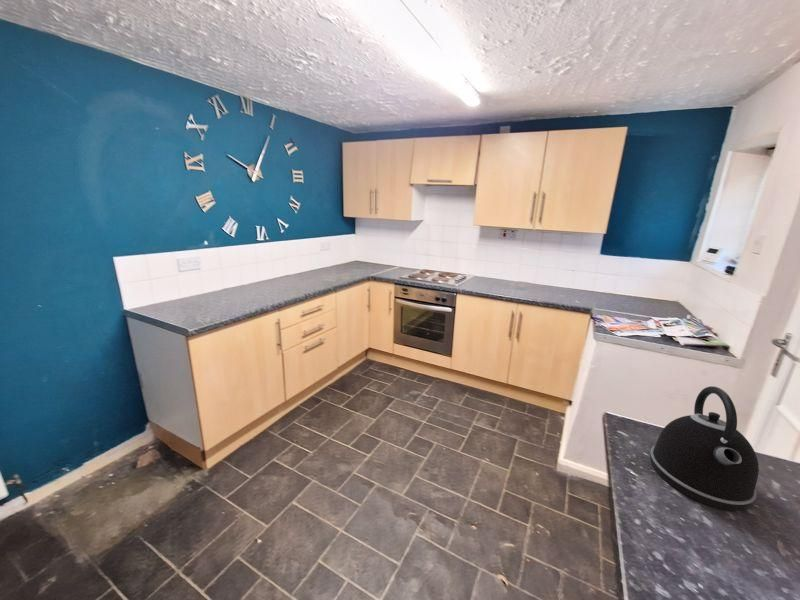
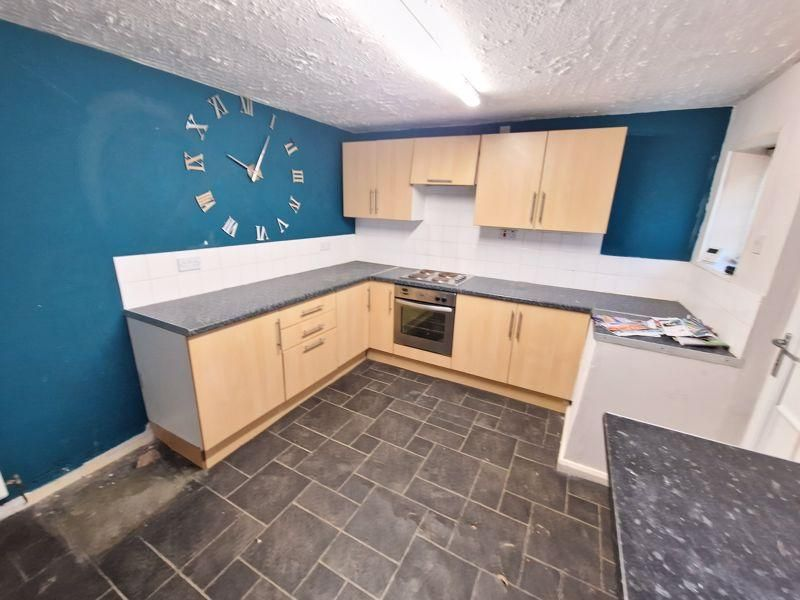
- kettle [649,385,760,512]
